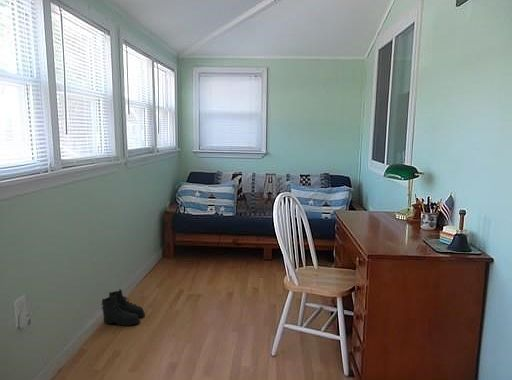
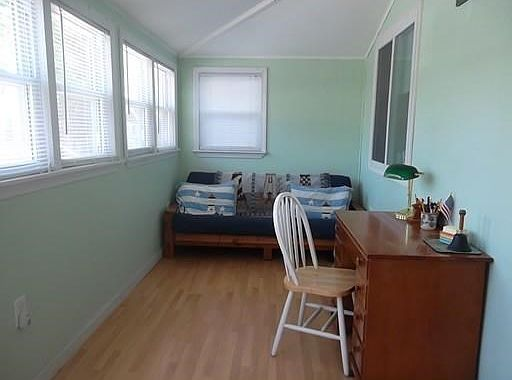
- boots [100,288,146,327]
